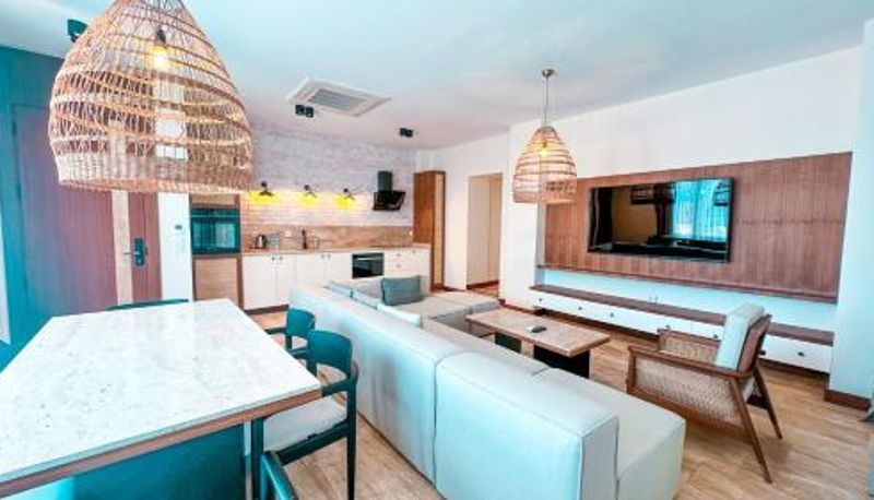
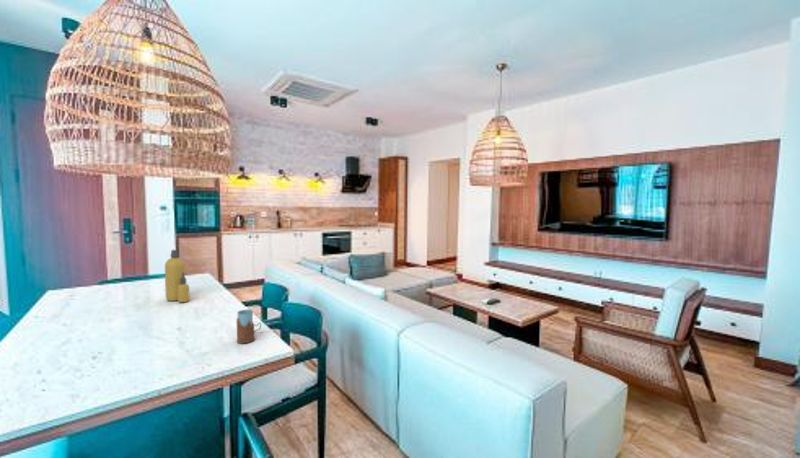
+ drinking glass [236,309,262,344]
+ bottle [164,249,191,303]
